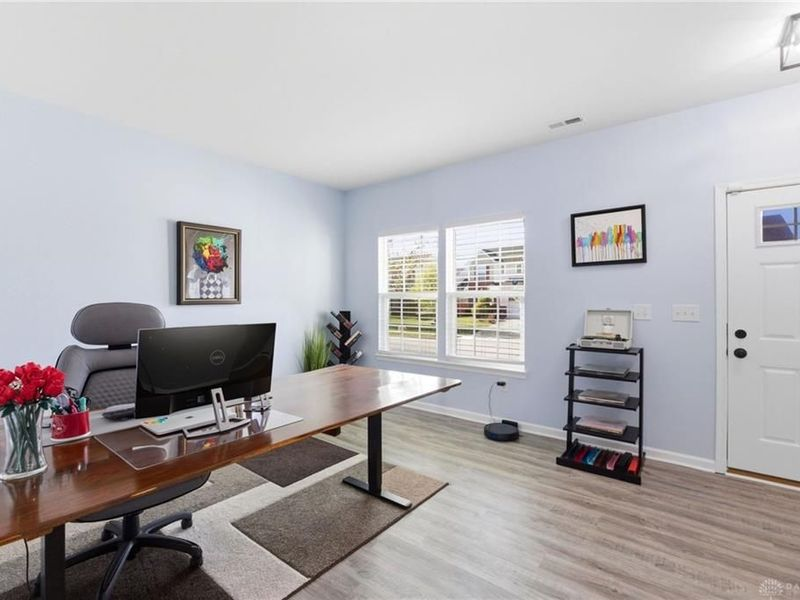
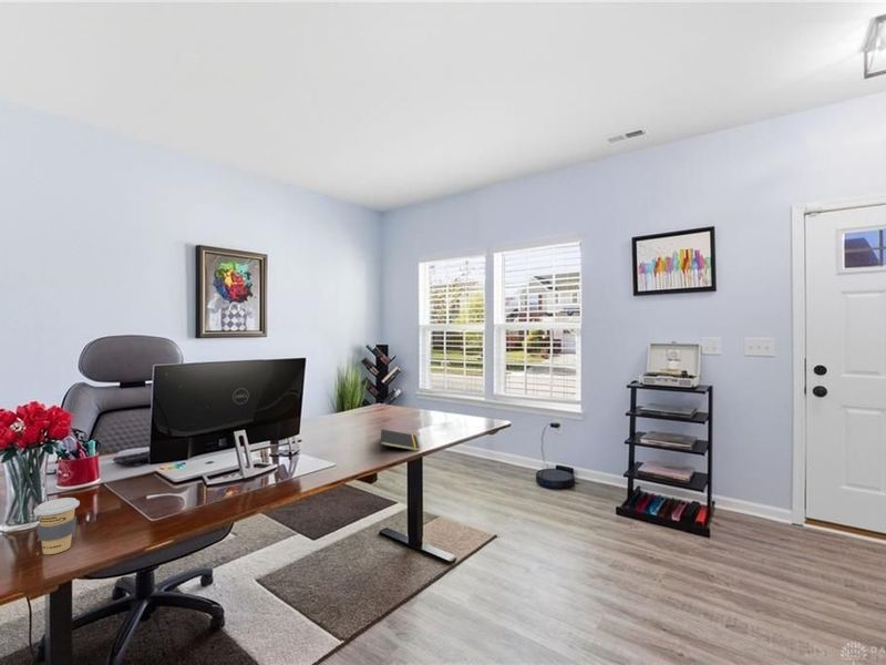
+ notepad [380,429,420,453]
+ coffee cup [32,497,81,555]
